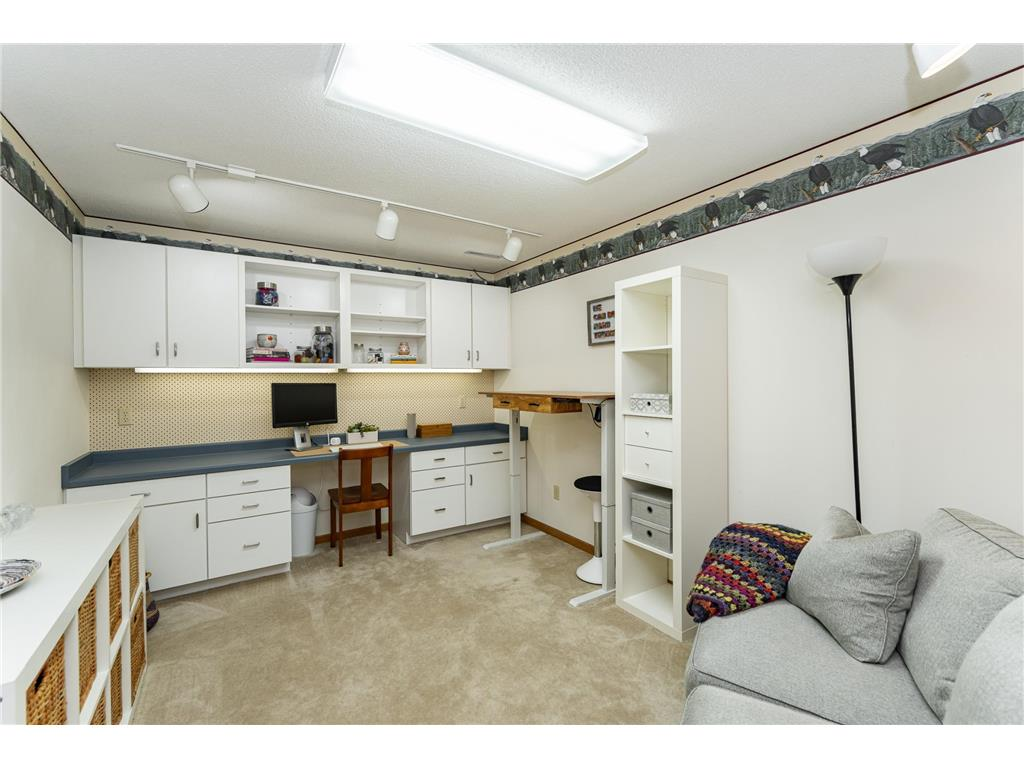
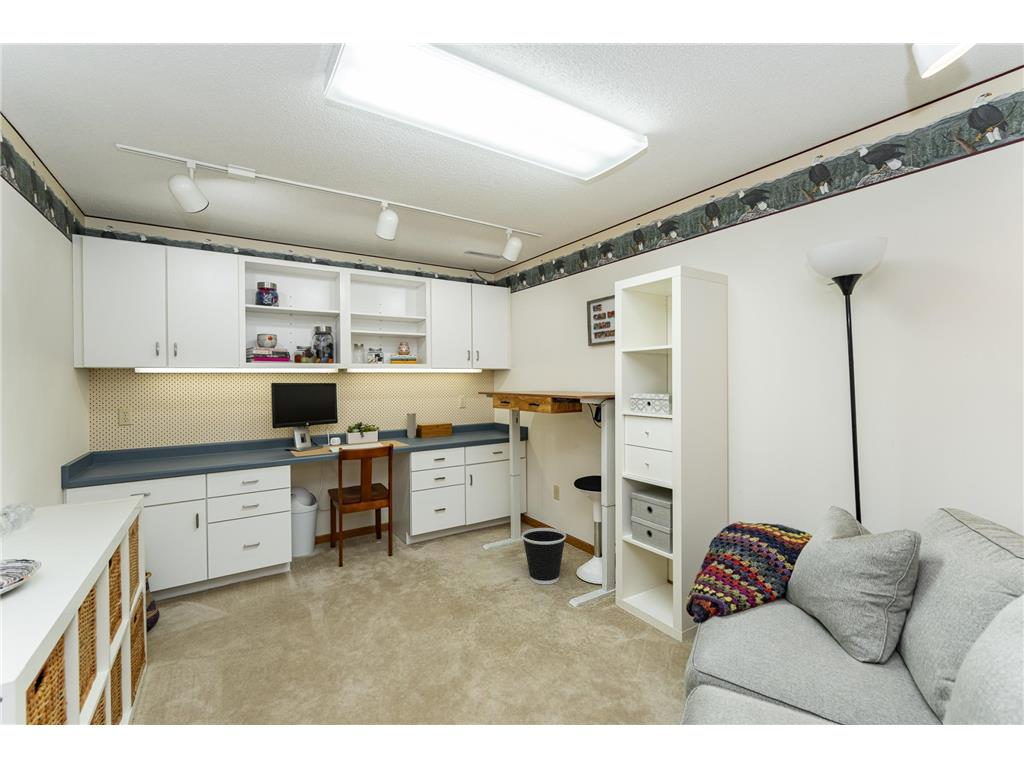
+ wastebasket [521,527,567,585]
